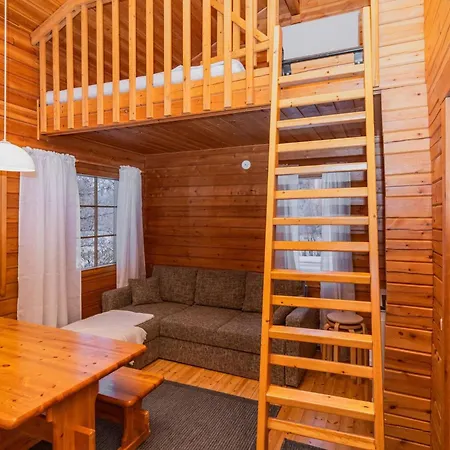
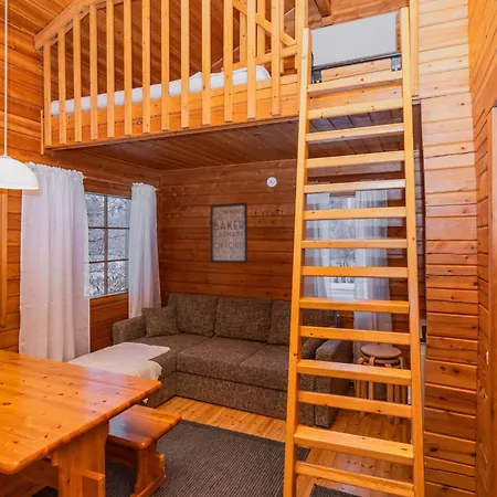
+ wall art [209,202,248,264]
